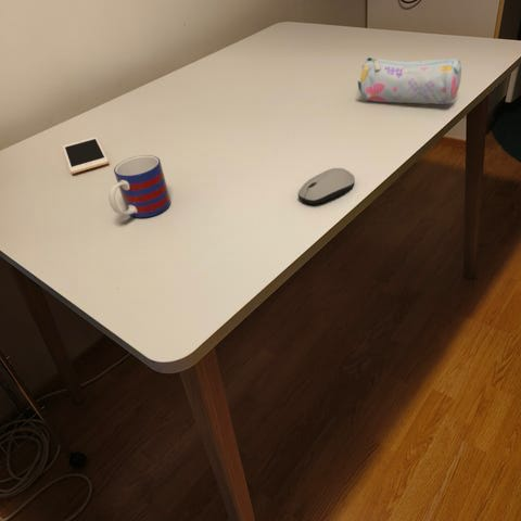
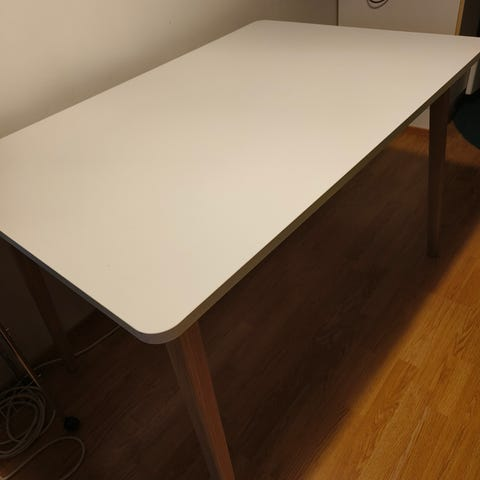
- cell phone [62,136,110,175]
- computer mouse [297,167,356,205]
- pencil case [357,55,462,105]
- mug [107,154,171,218]
